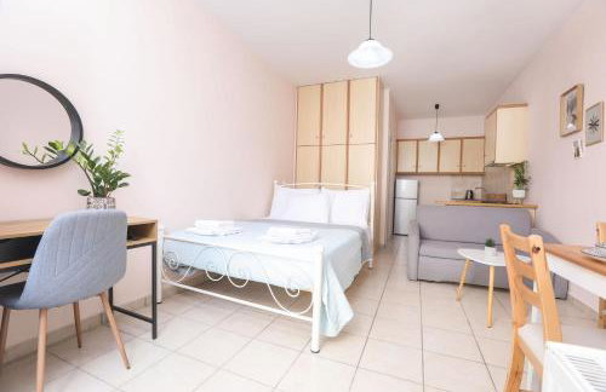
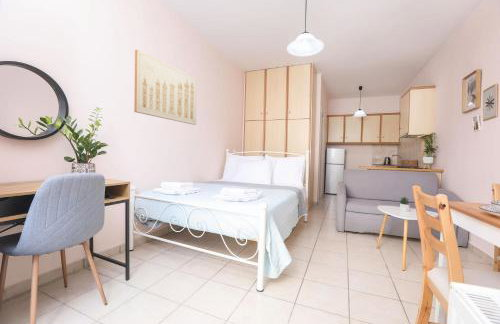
+ wall art [133,49,198,126]
